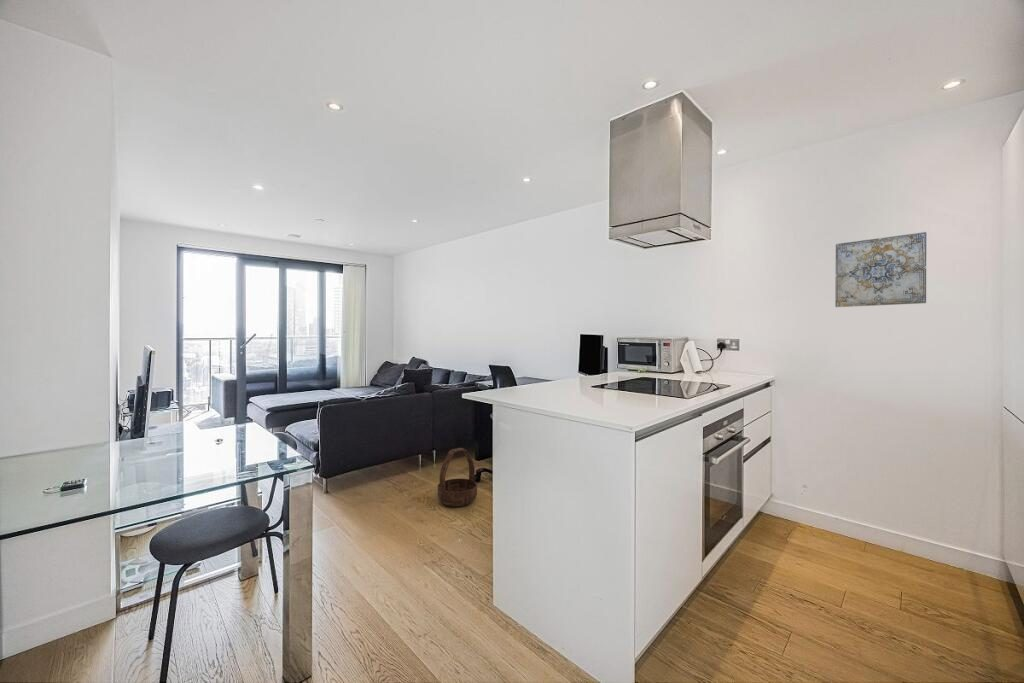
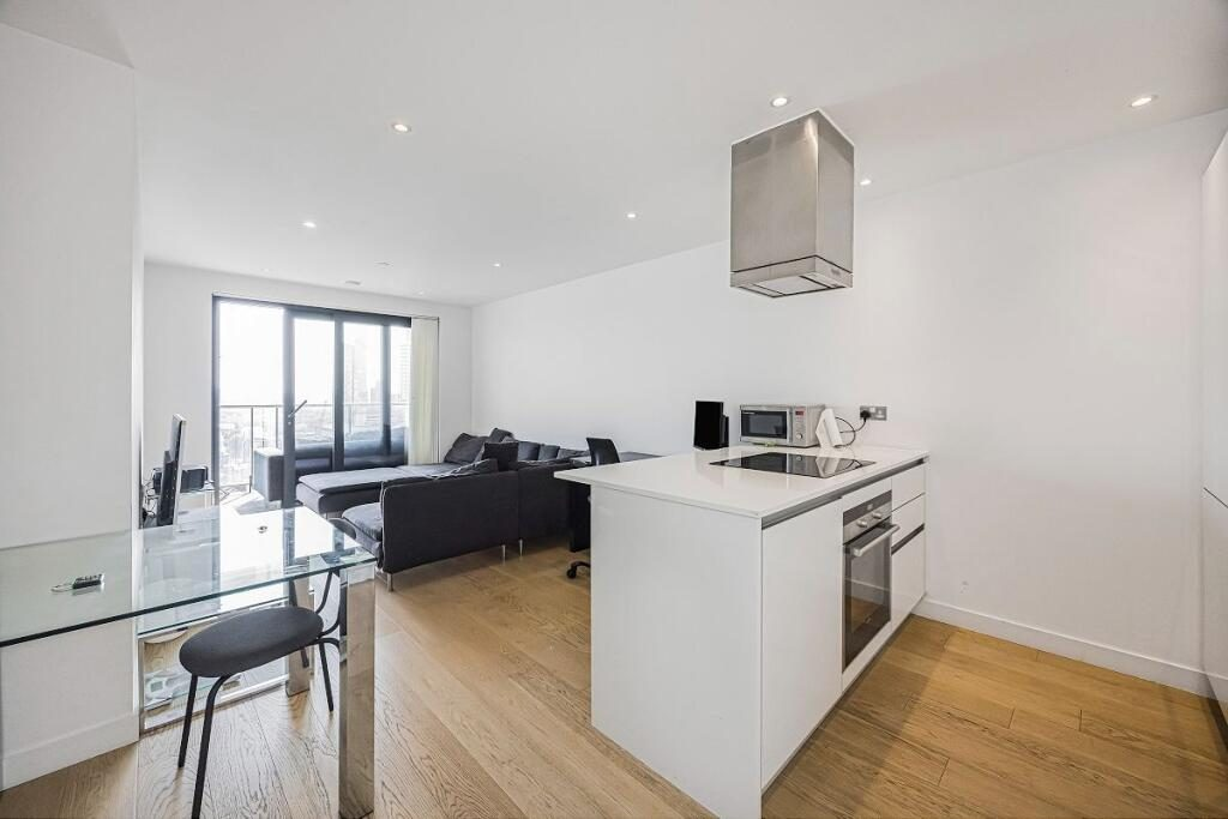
- basket [436,447,478,508]
- wall art [834,231,927,308]
